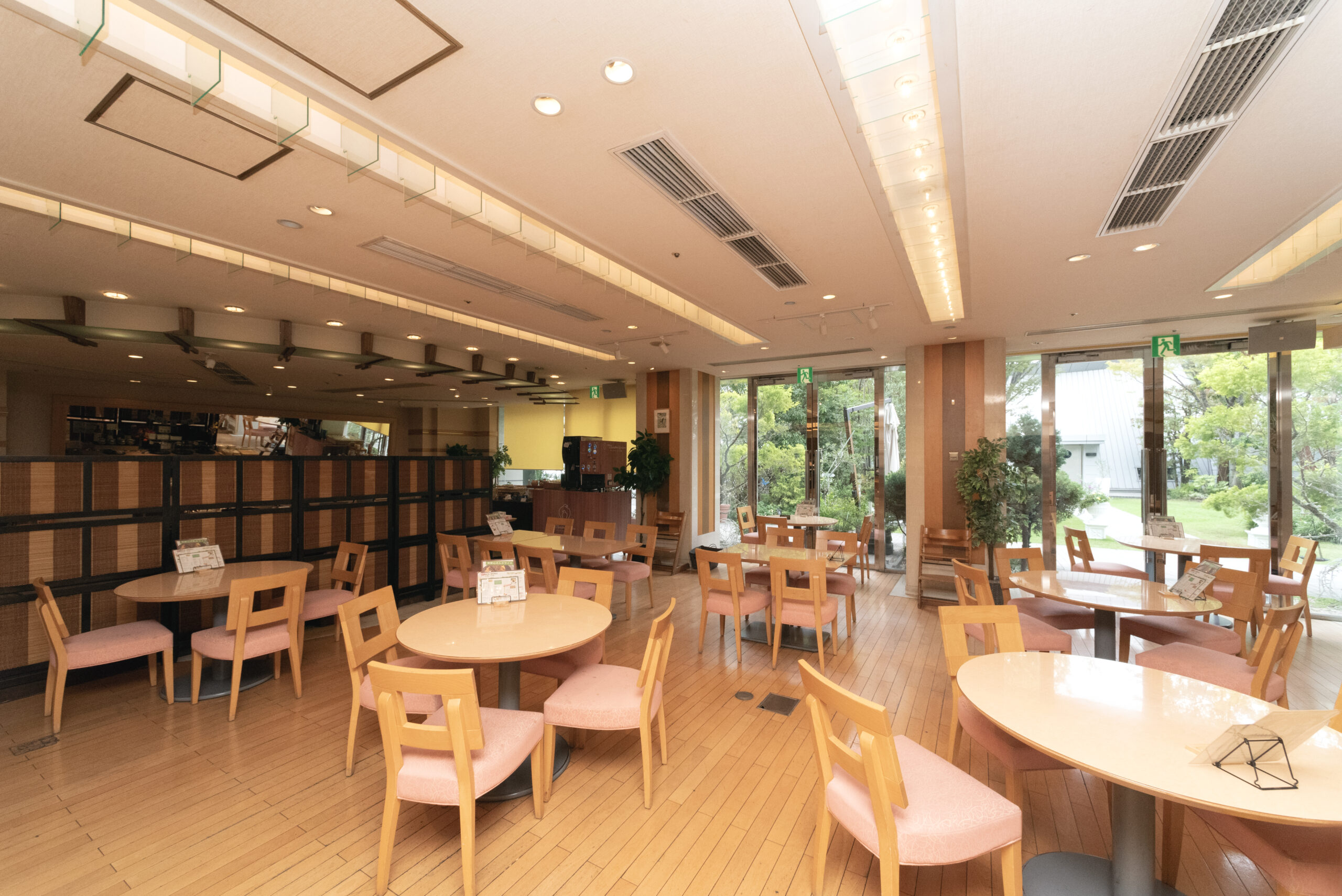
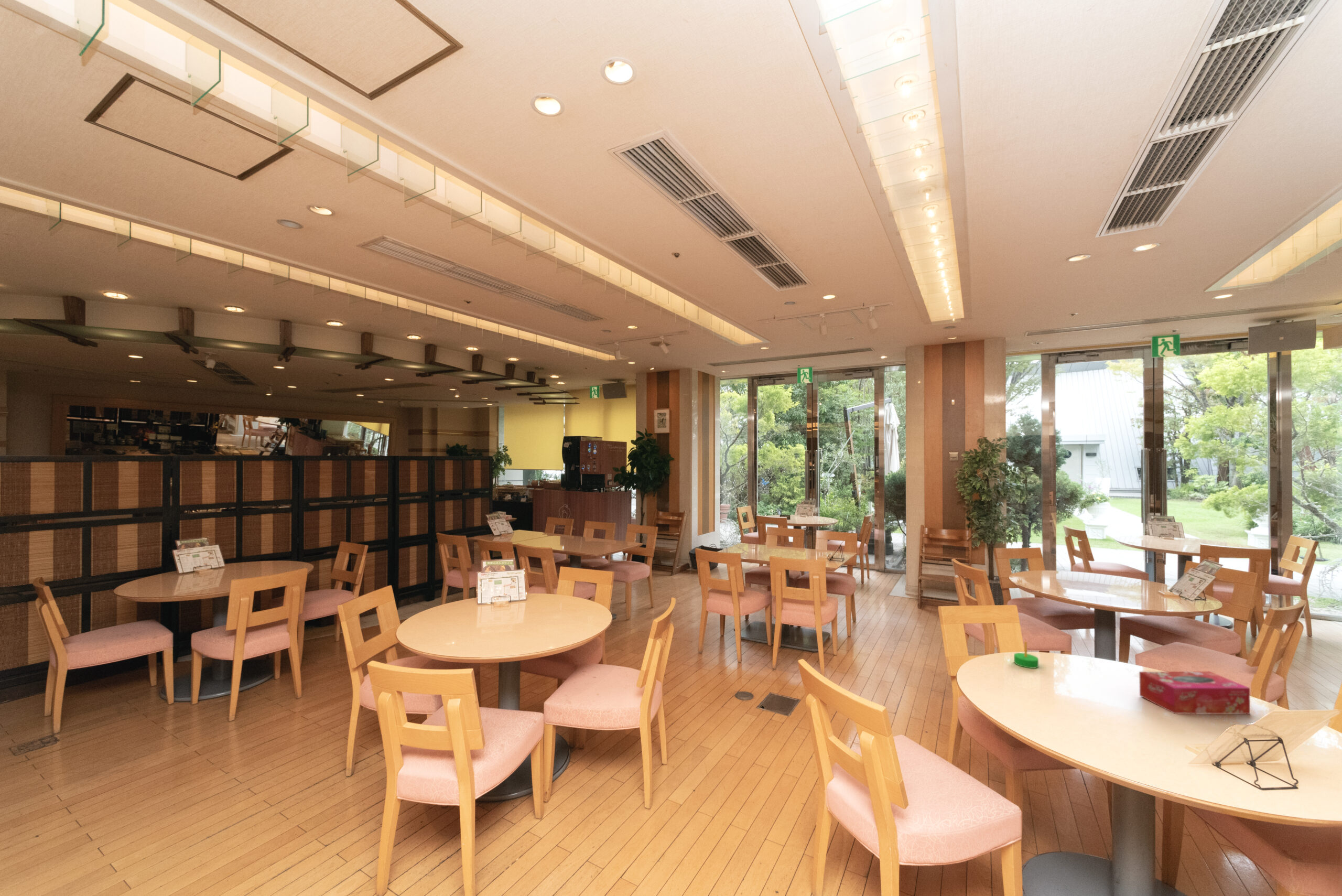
+ candle [1013,639,1039,669]
+ tissue box [1139,671,1251,715]
